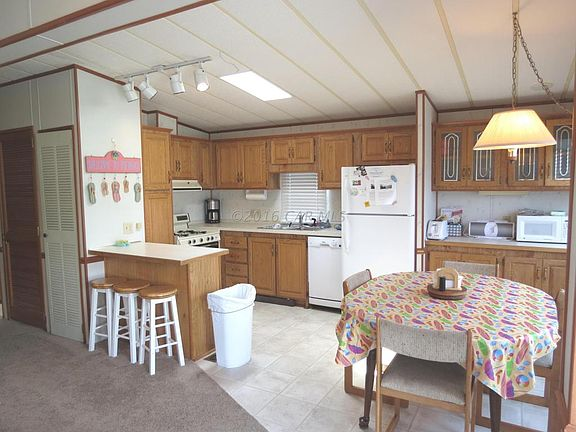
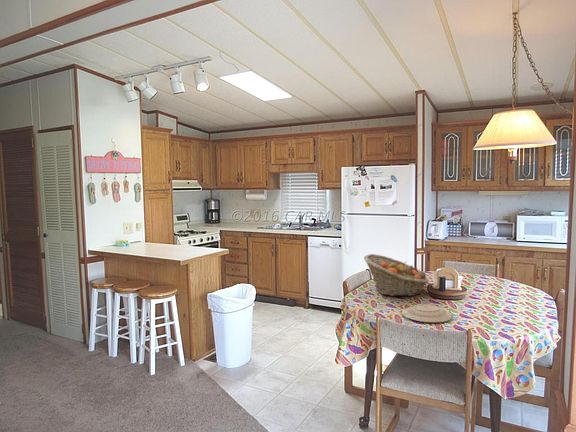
+ fruit basket [363,253,430,297]
+ plate [401,303,453,324]
